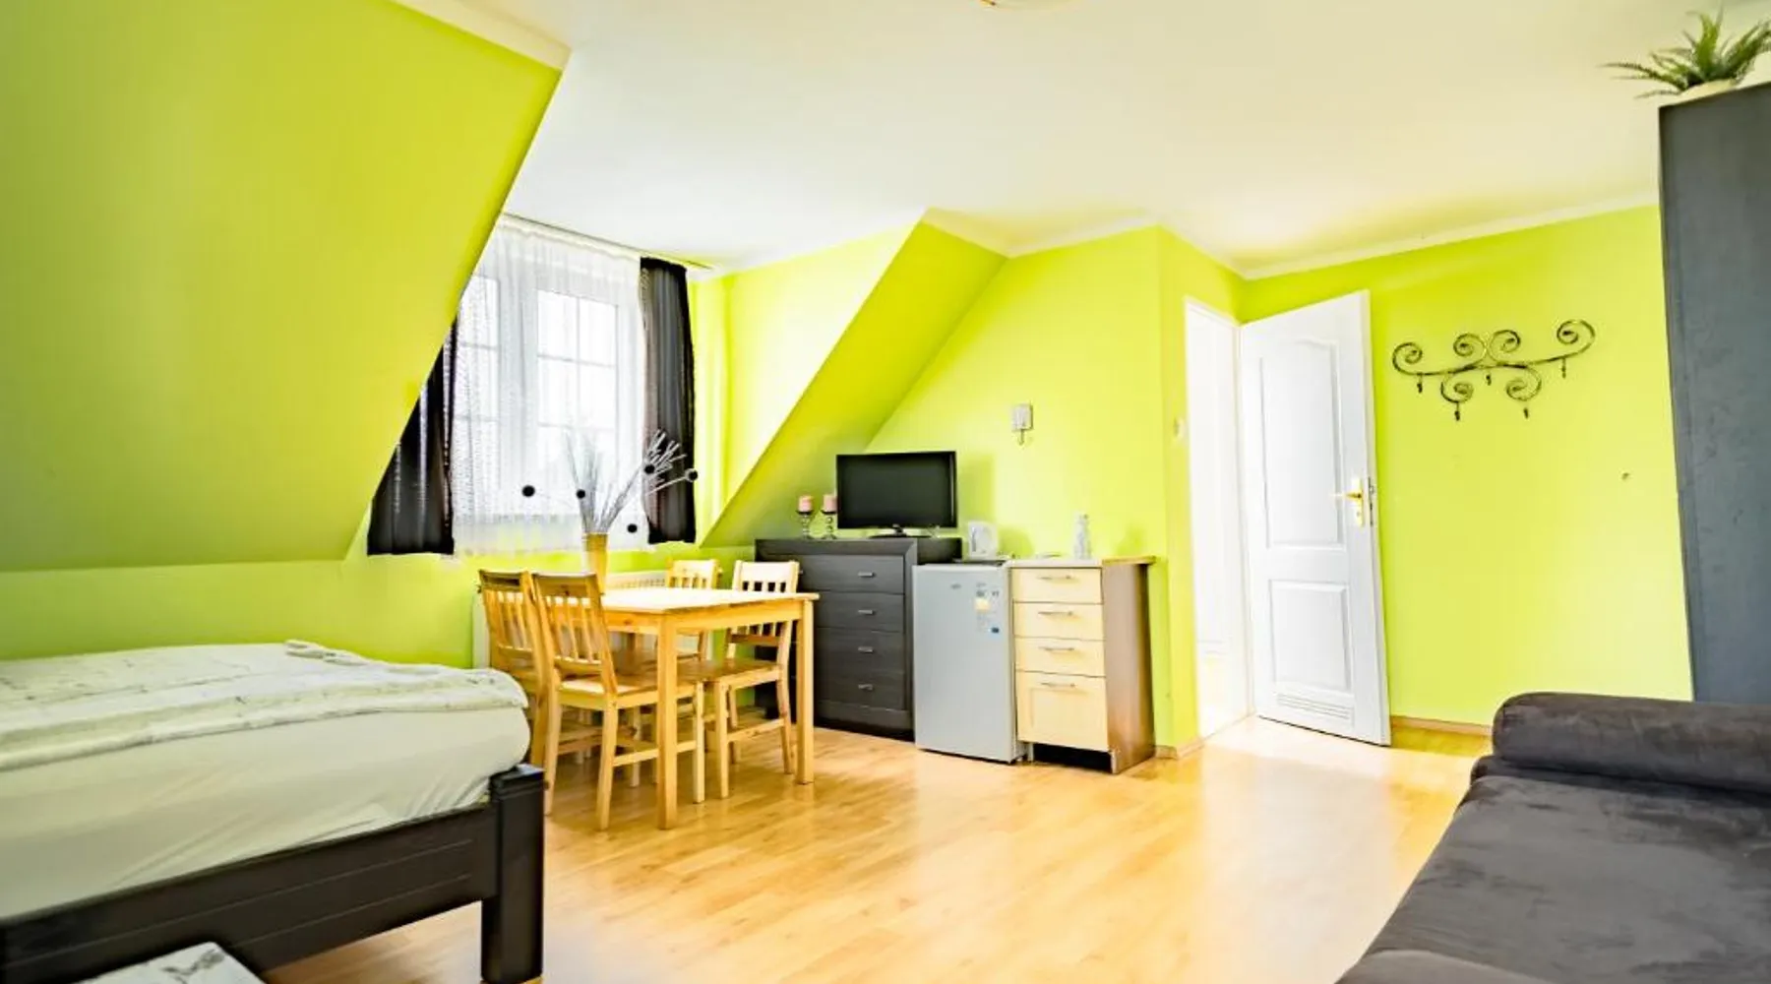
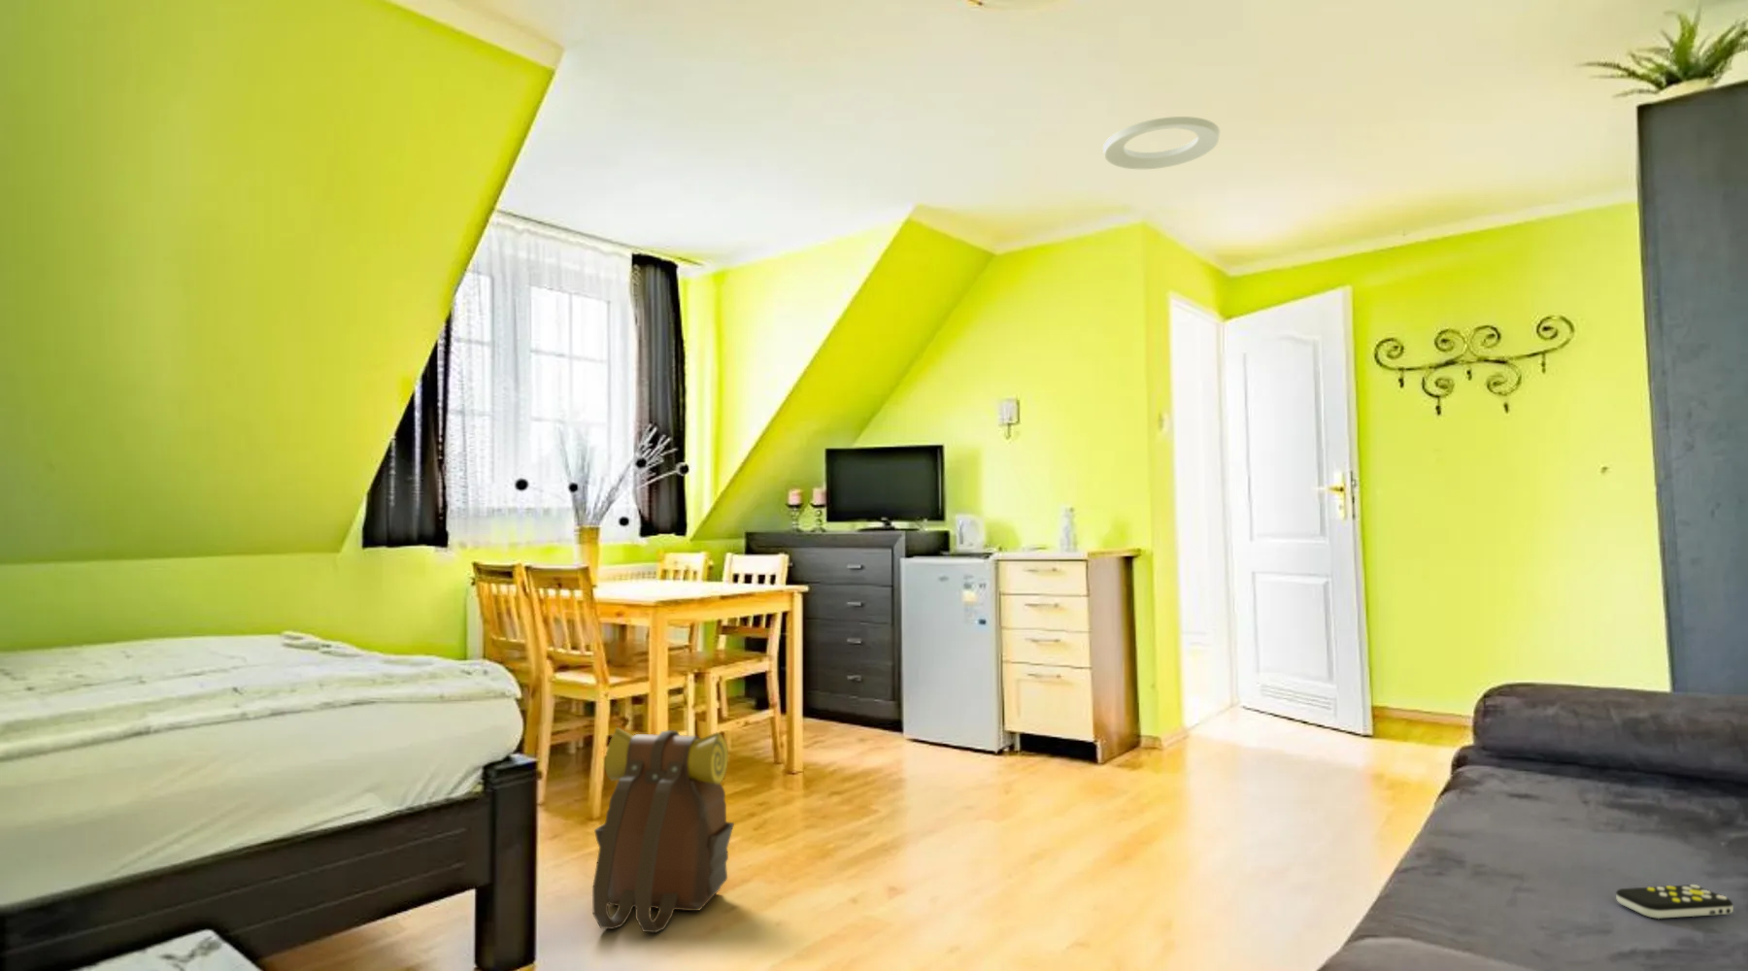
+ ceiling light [1102,116,1221,170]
+ backpack [592,726,735,934]
+ remote control [1615,884,1735,920]
